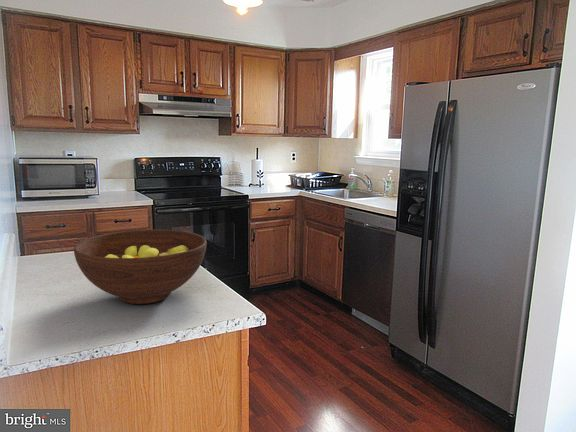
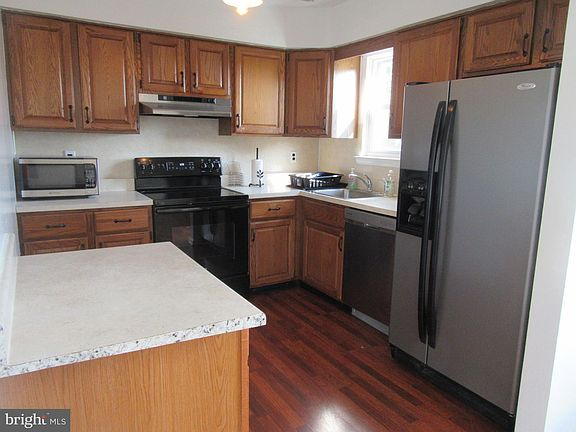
- fruit bowl [73,229,208,305]
